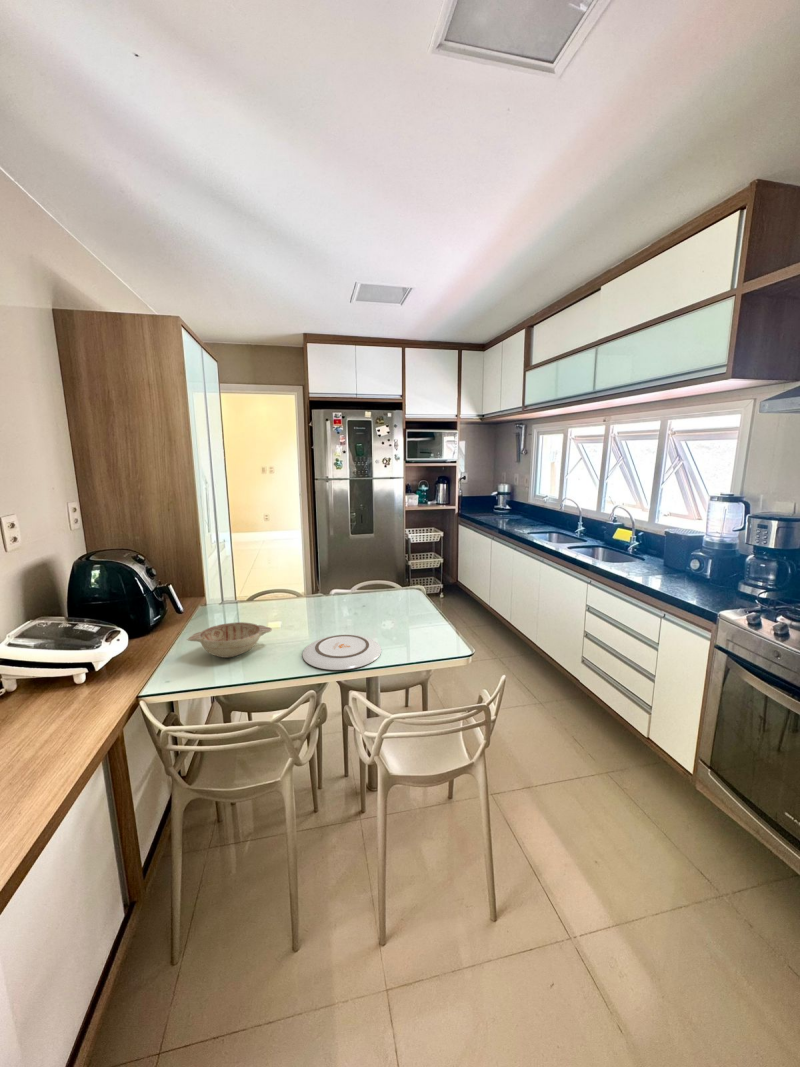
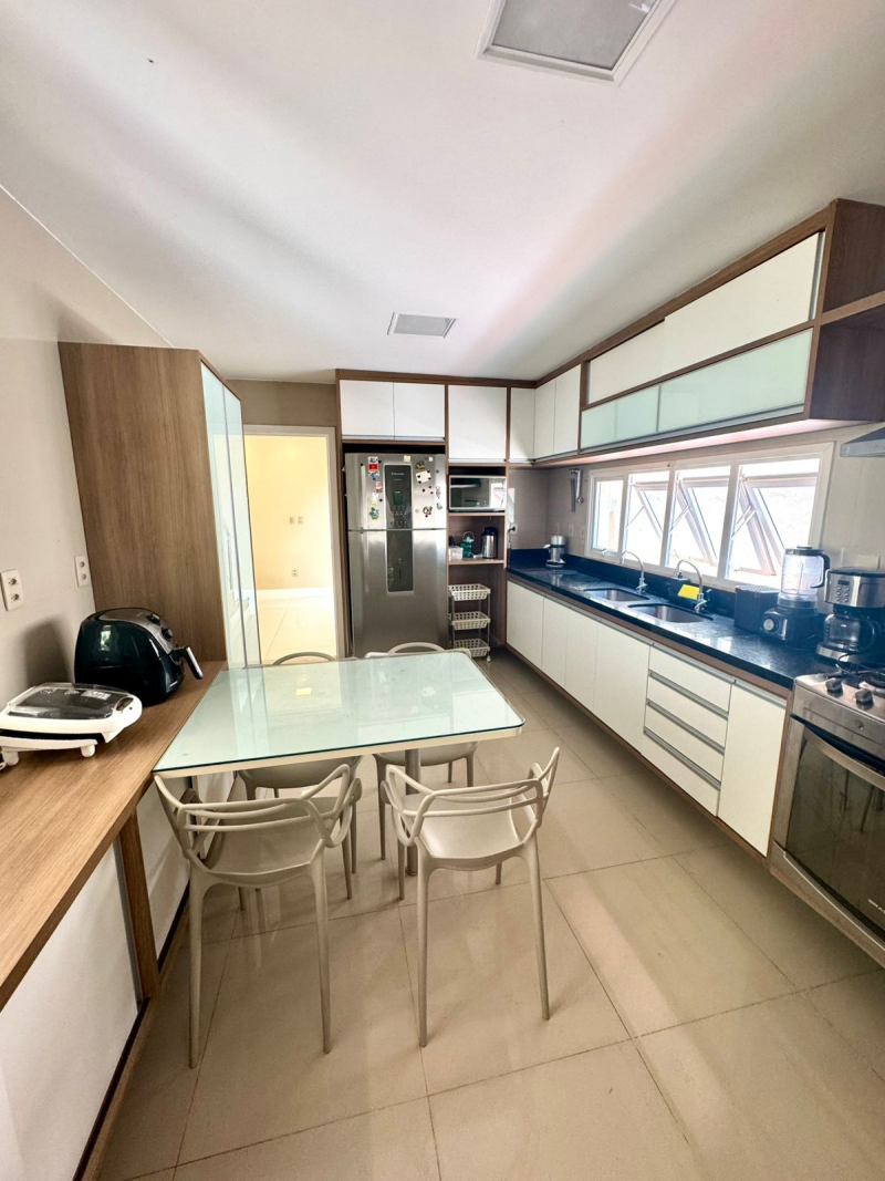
- plate [302,634,382,671]
- decorative bowl [186,621,273,659]
